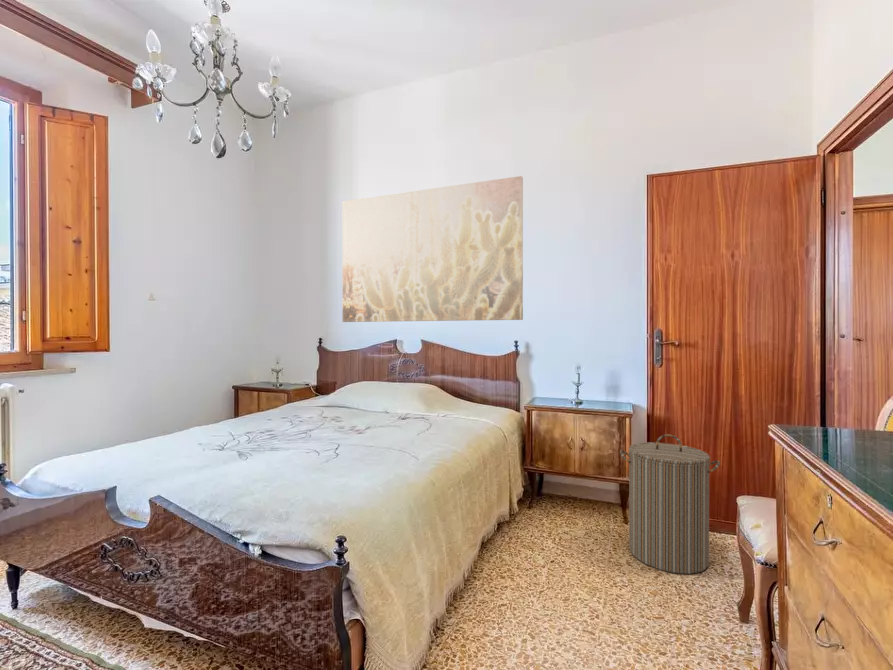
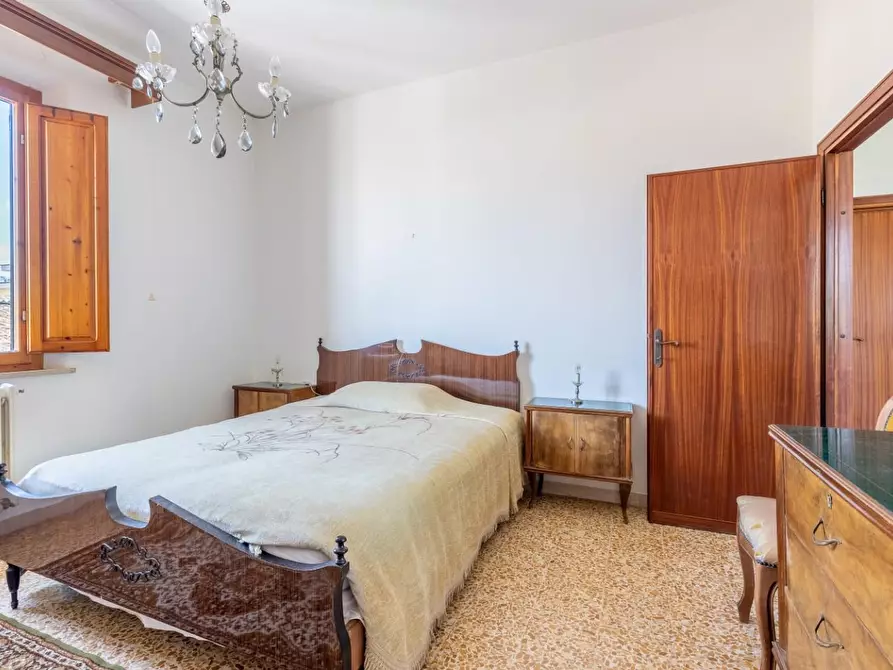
- laundry hamper [619,433,721,575]
- wall art [341,175,524,323]
